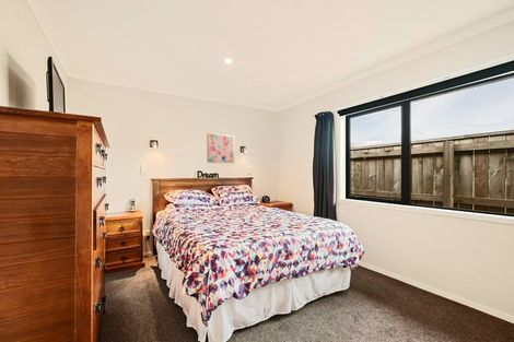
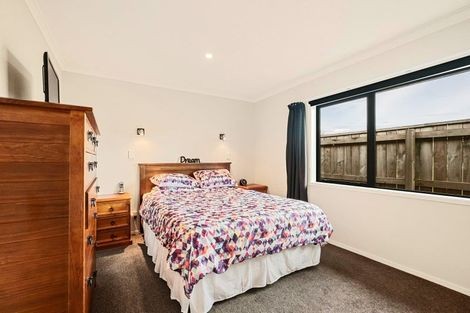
- wall art [207,132,235,164]
